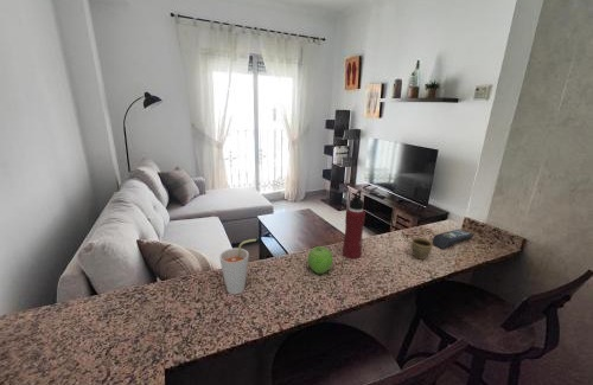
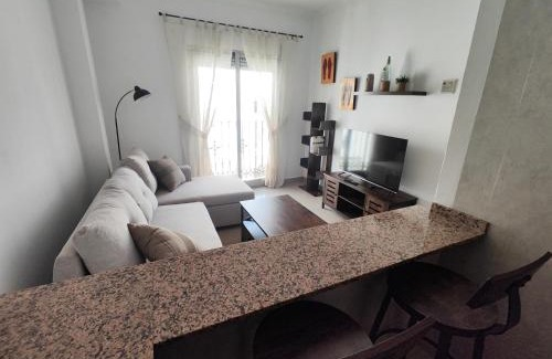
- water bottle [342,190,366,261]
- cup [409,237,434,261]
- cup [218,238,257,295]
- remote control [432,229,474,250]
- fruit [307,245,334,275]
